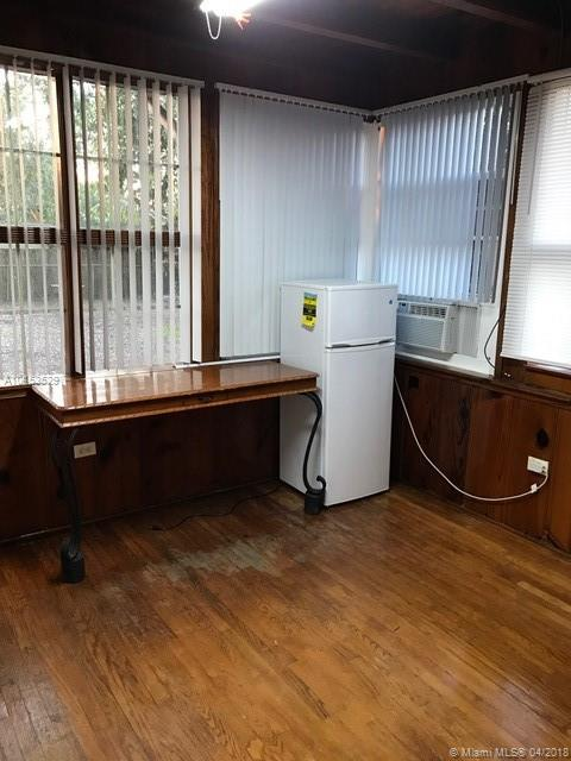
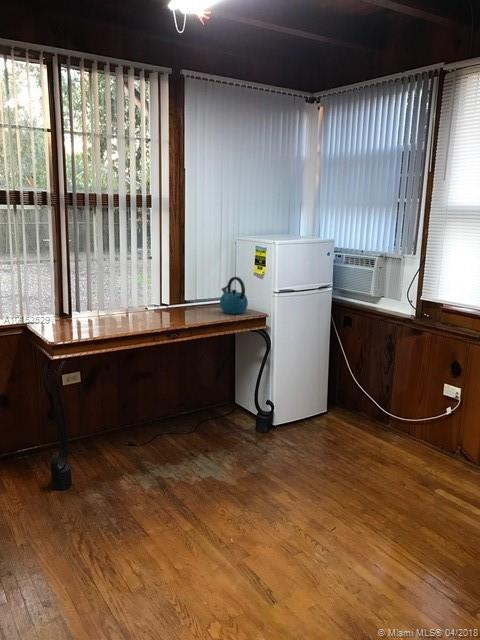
+ kettle [219,276,249,315]
